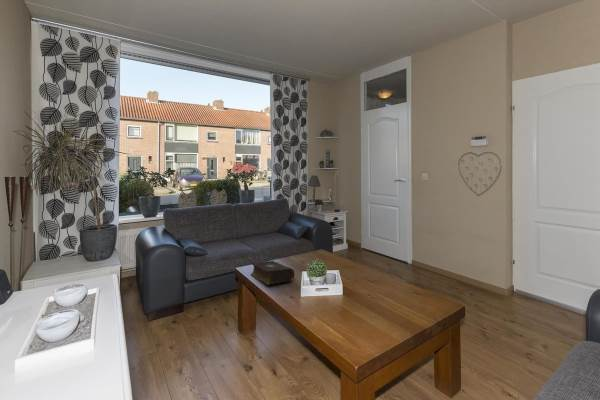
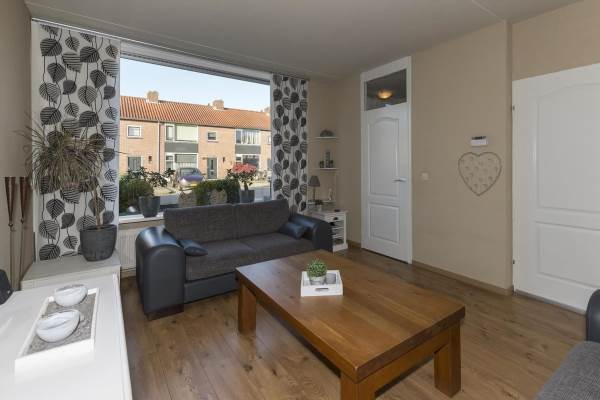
- book [250,260,295,286]
